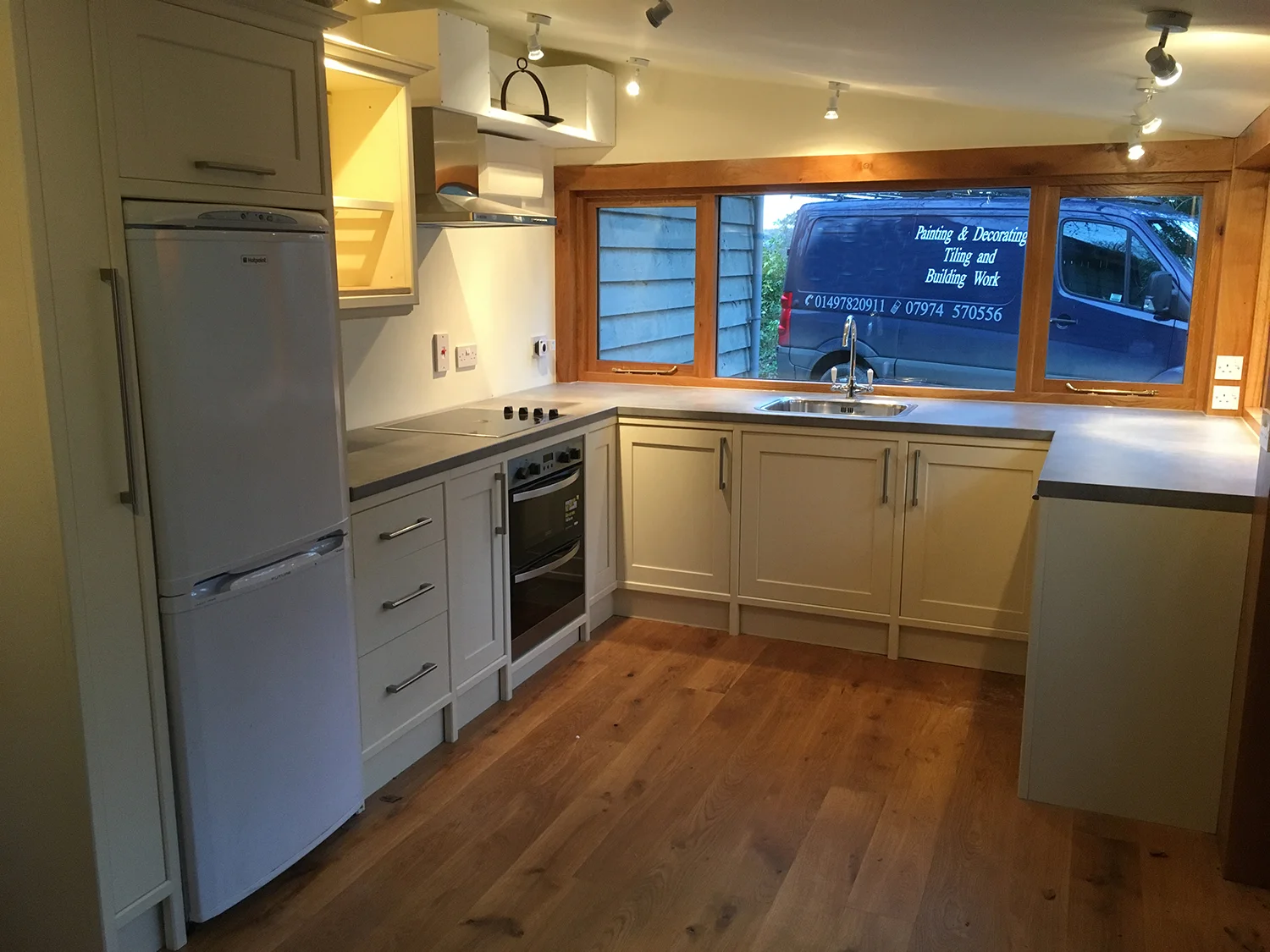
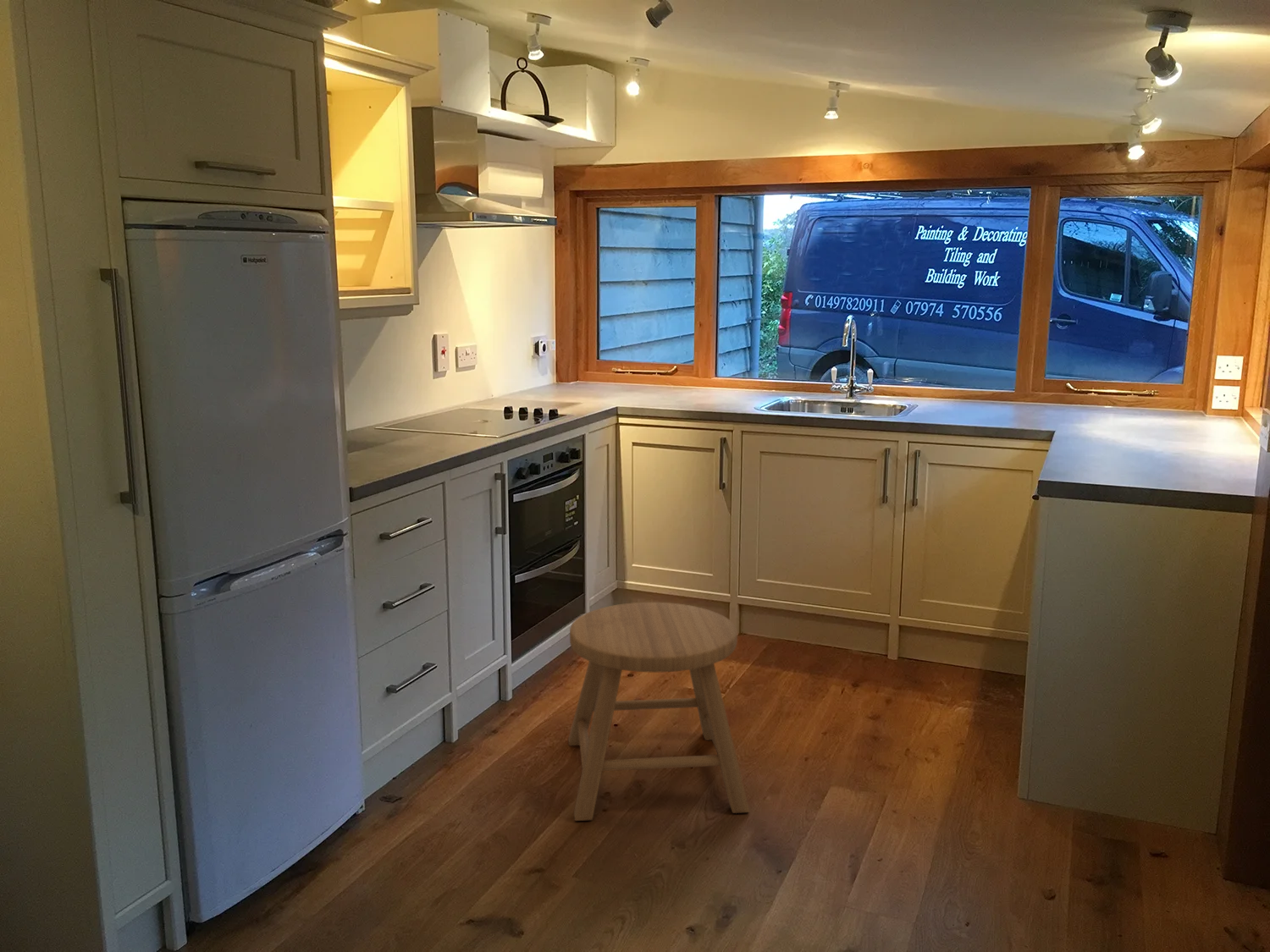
+ stool [567,602,750,822]
